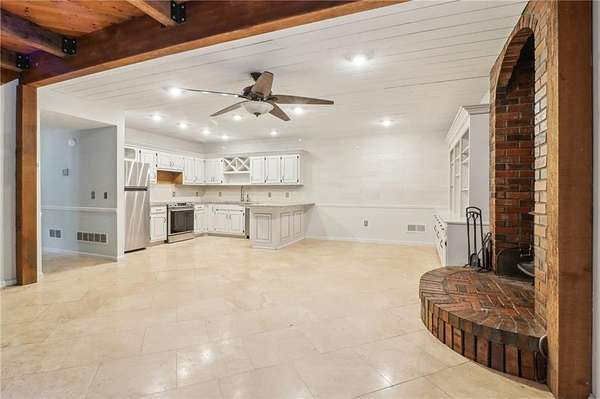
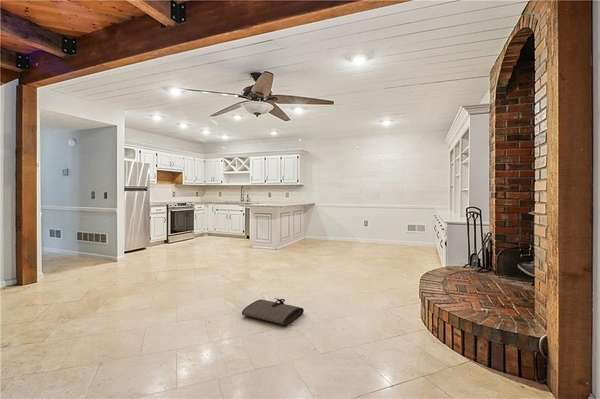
+ tool roll [241,297,305,326]
